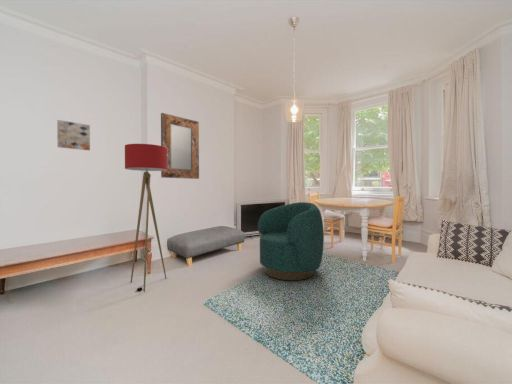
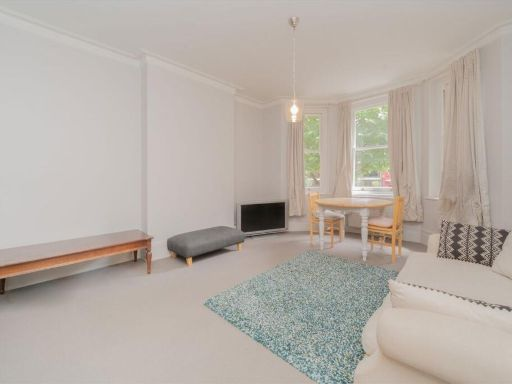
- wall art [56,119,91,151]
- home mirror [160,112,200,180]
- armchair [257,201,325,281]
- floor lamp [124,143,167,293]
